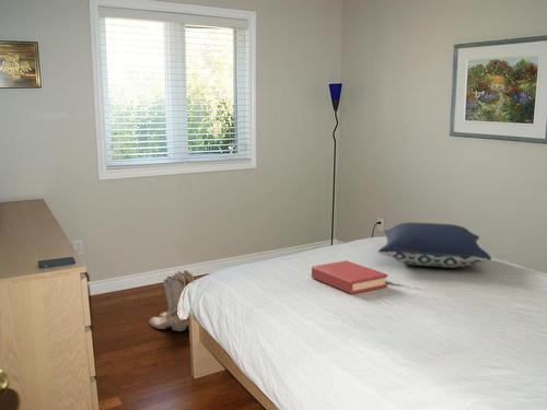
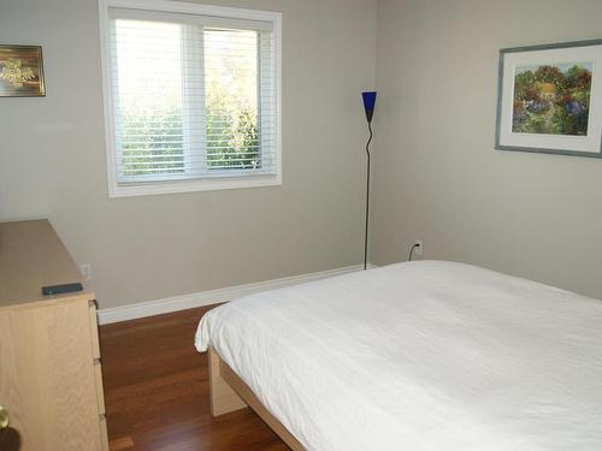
- boots [148,268,195,332]
- pillow [377,221,492,269]
- hardback book [311,260,388,295]
